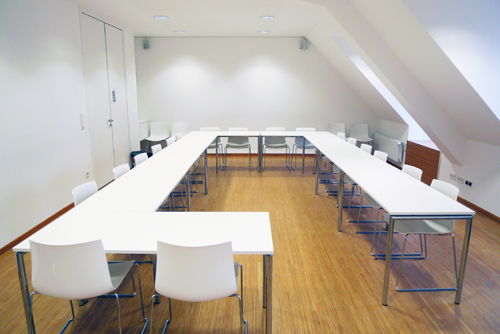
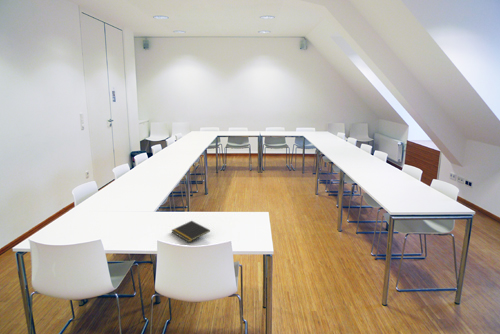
+ notepad [171,220,211,243]
